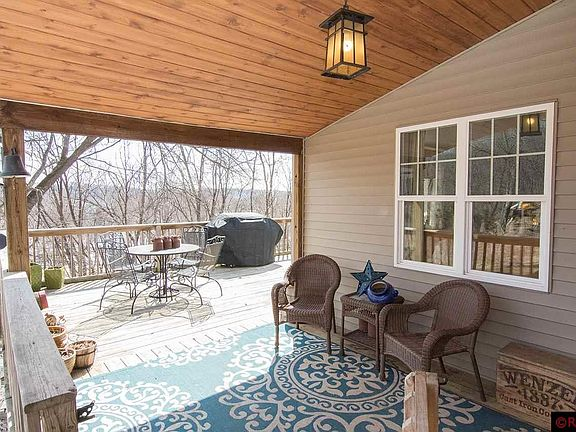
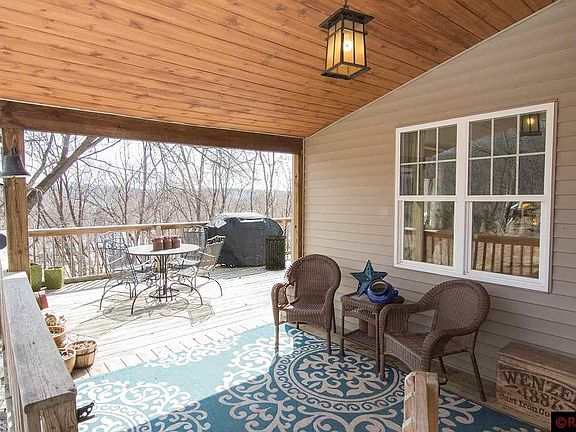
+ trash can [263,233,288,271]
